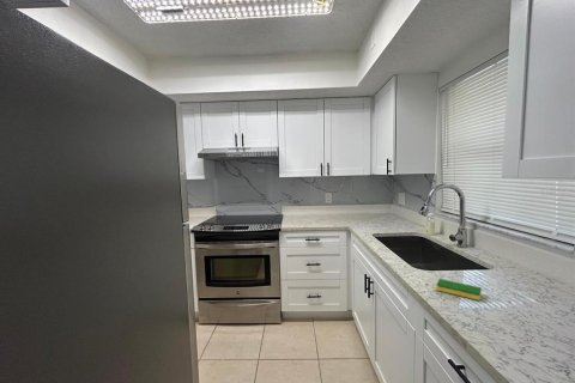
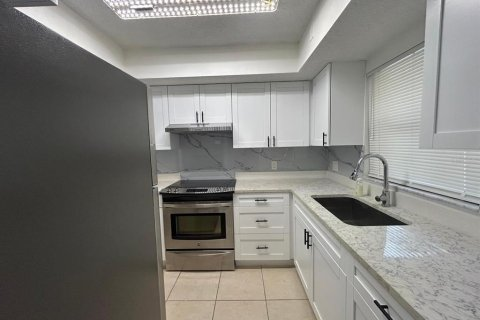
- dish sponge [435,278,483,302]
